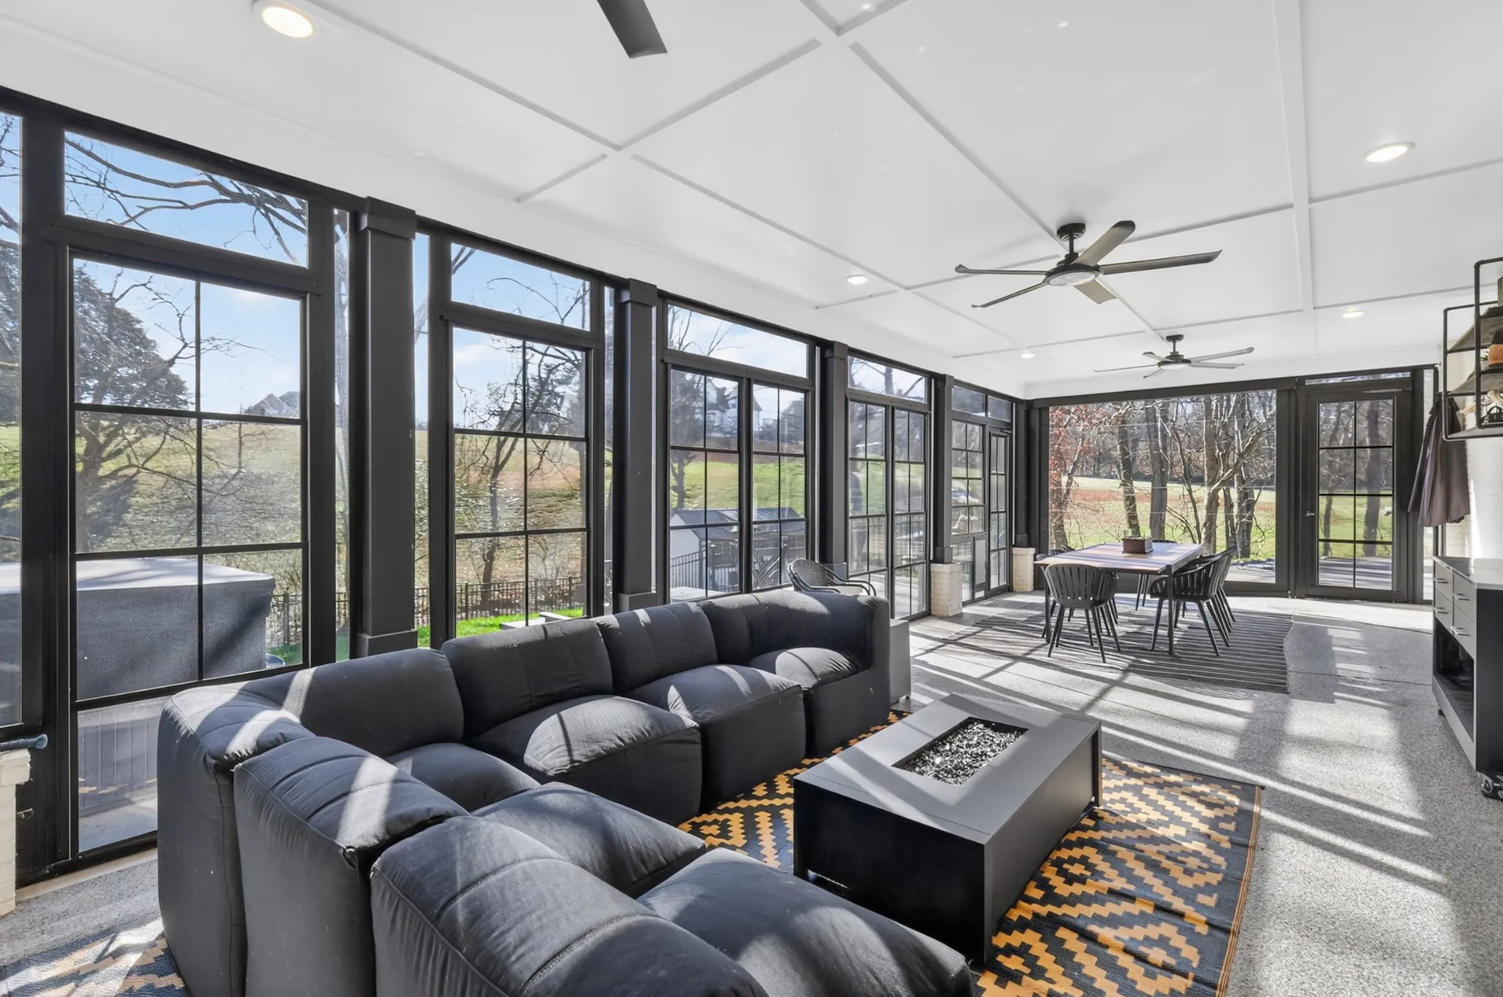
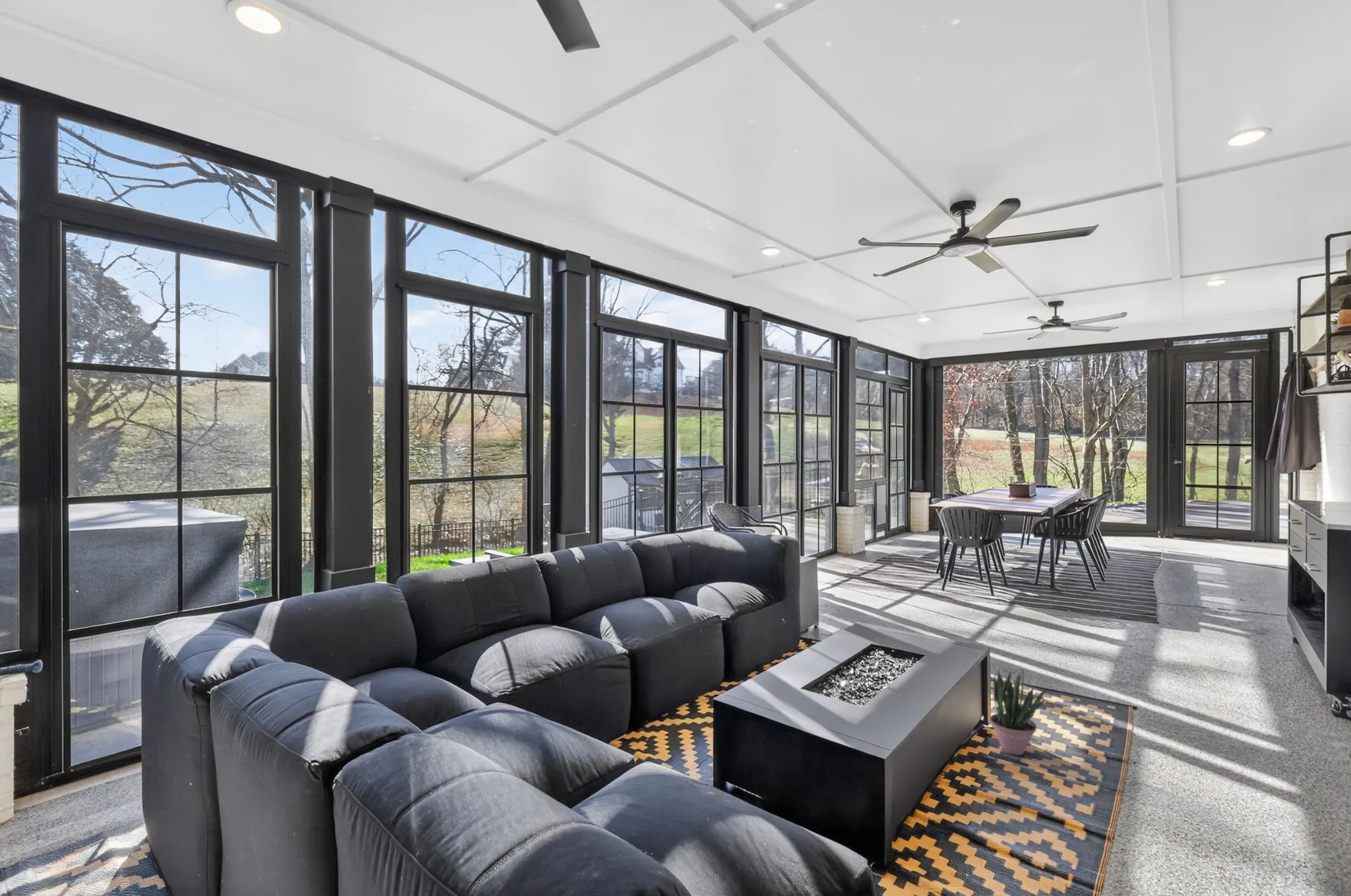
+ potted plant [989,668,1046,756]
